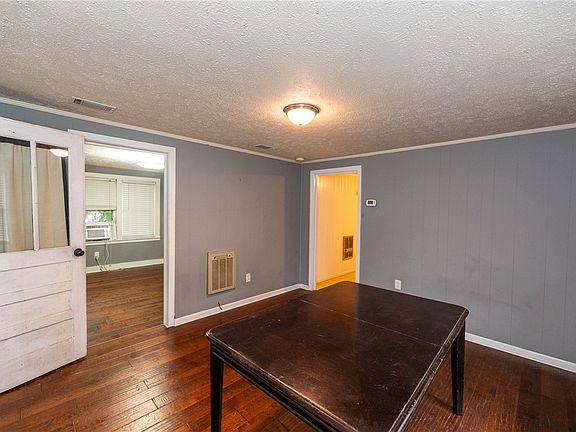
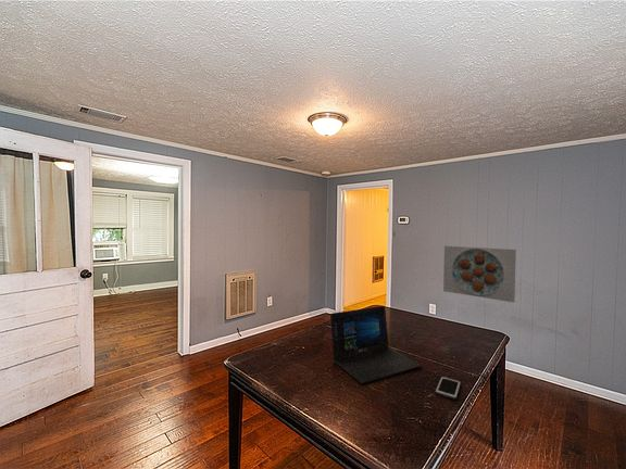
+ cell phone [435,376,462,401]
+ laptop [329,305,423,384]
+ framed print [442,245,517,304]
